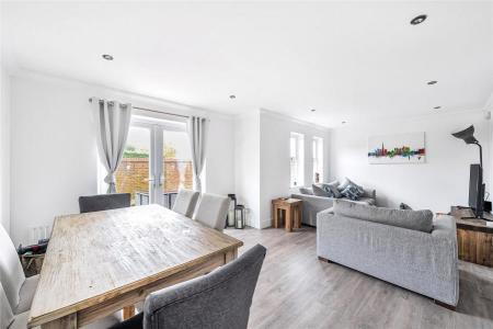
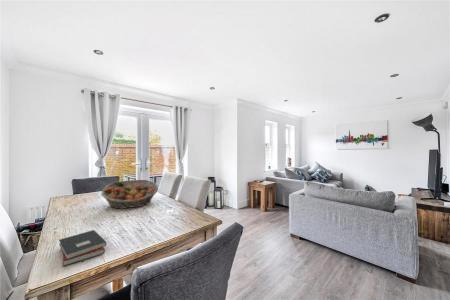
+ hardback book [58,229,108,267]
+ fruit basket [100,179,159,210]
